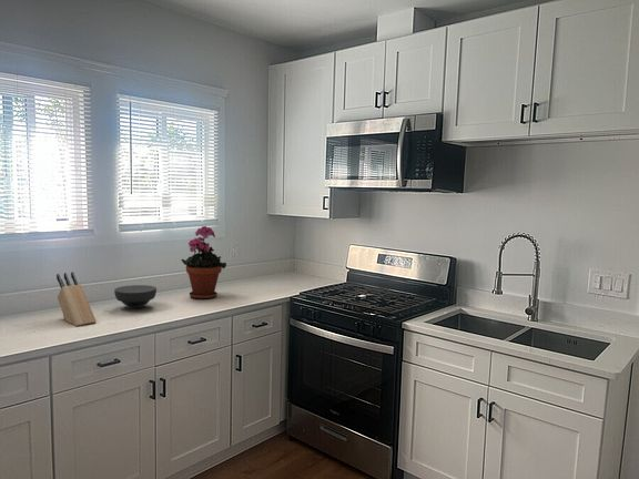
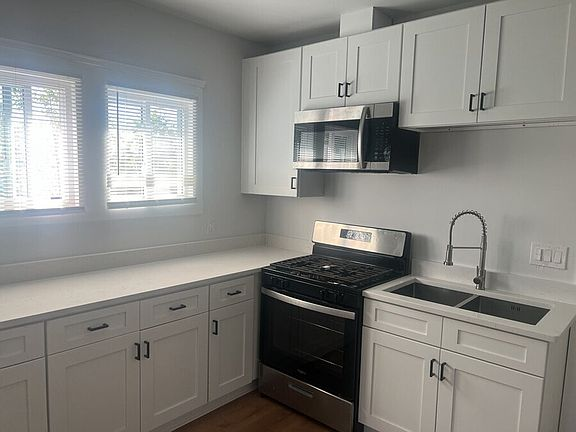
- potted plant [180,225,227,300]
- knife block [55,271,98,327]
- bowl [113,284,158,309]
